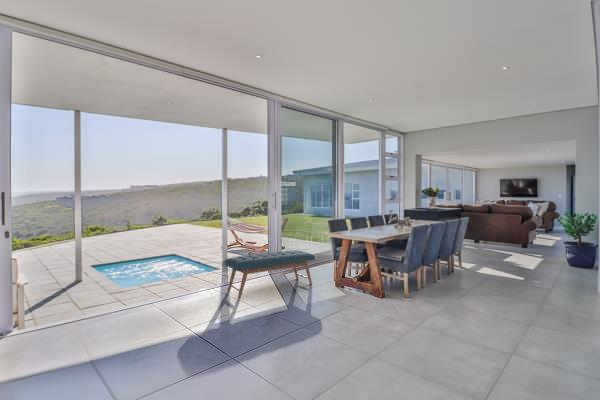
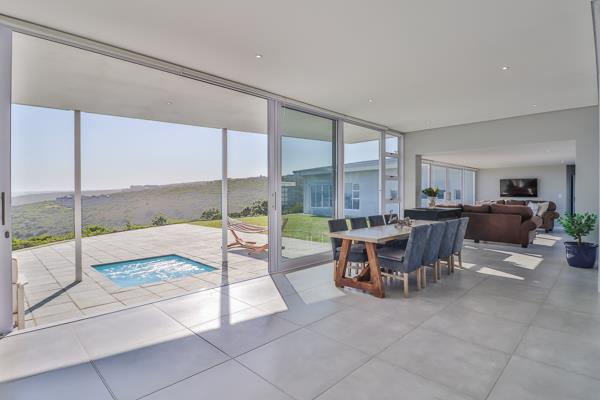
- bench [224,249,316,300]
